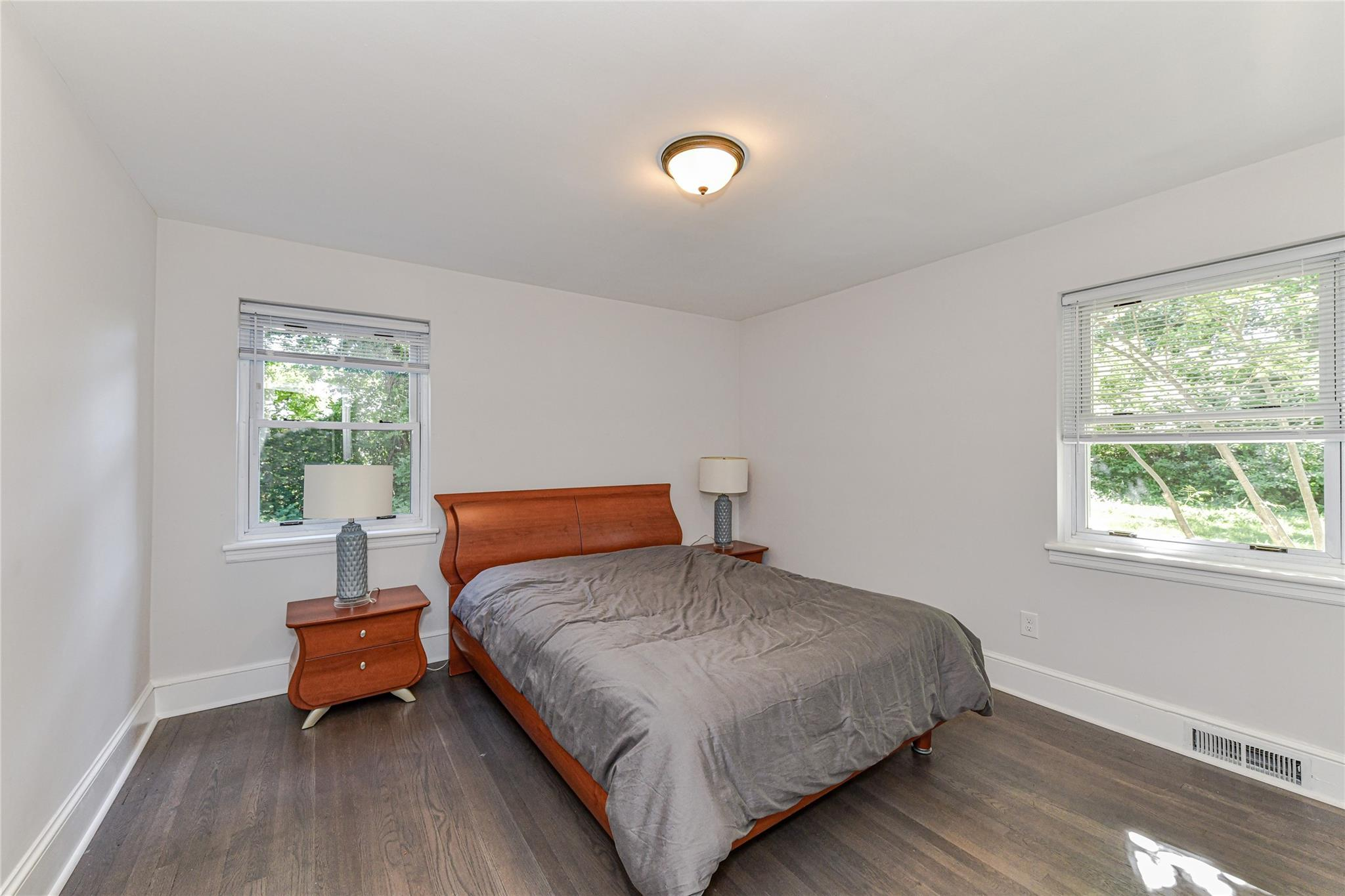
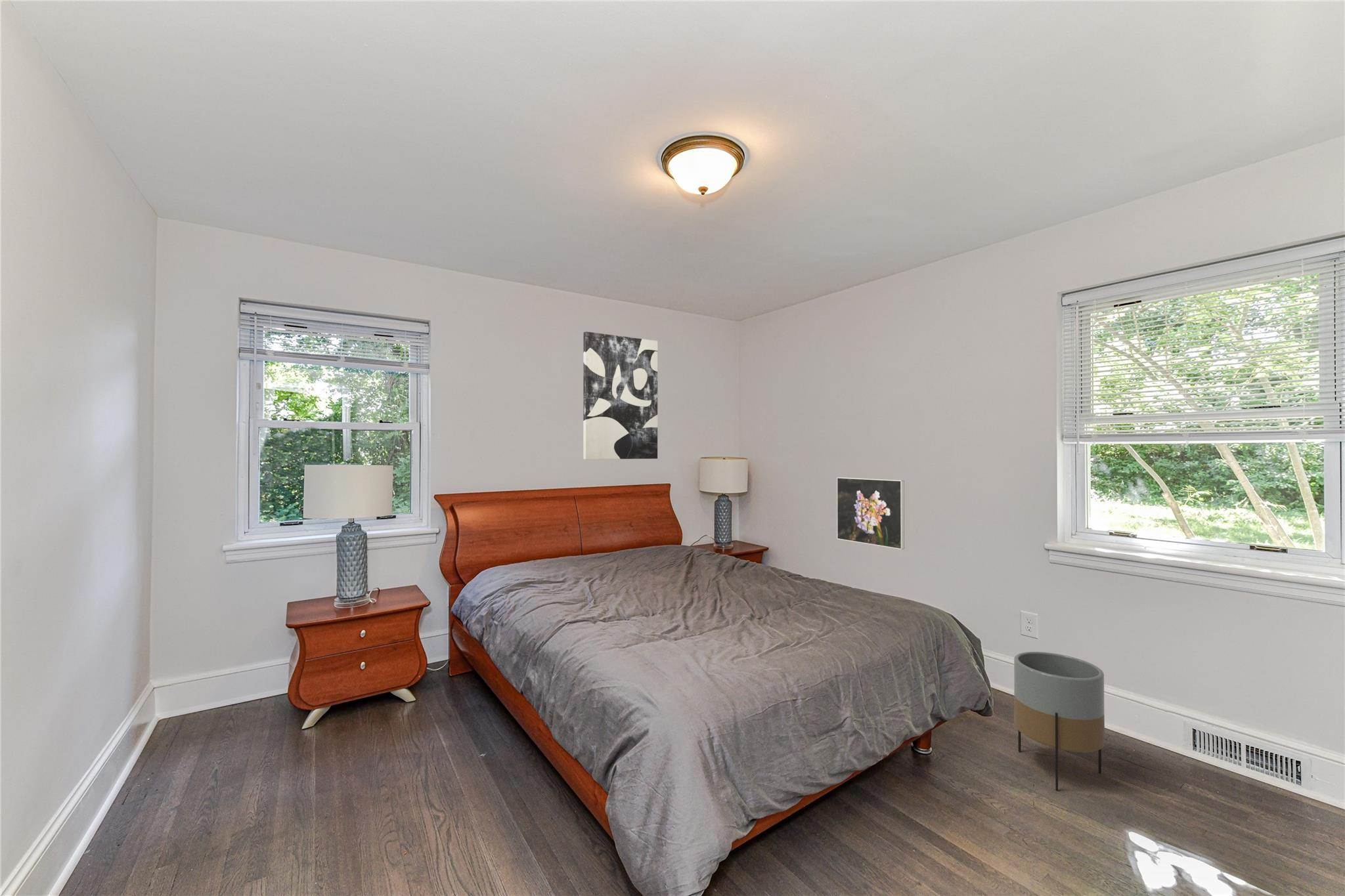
+ wall art [583,331,658,460]
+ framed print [836,477,905,550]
+ planter [1013,651,1105,791]
